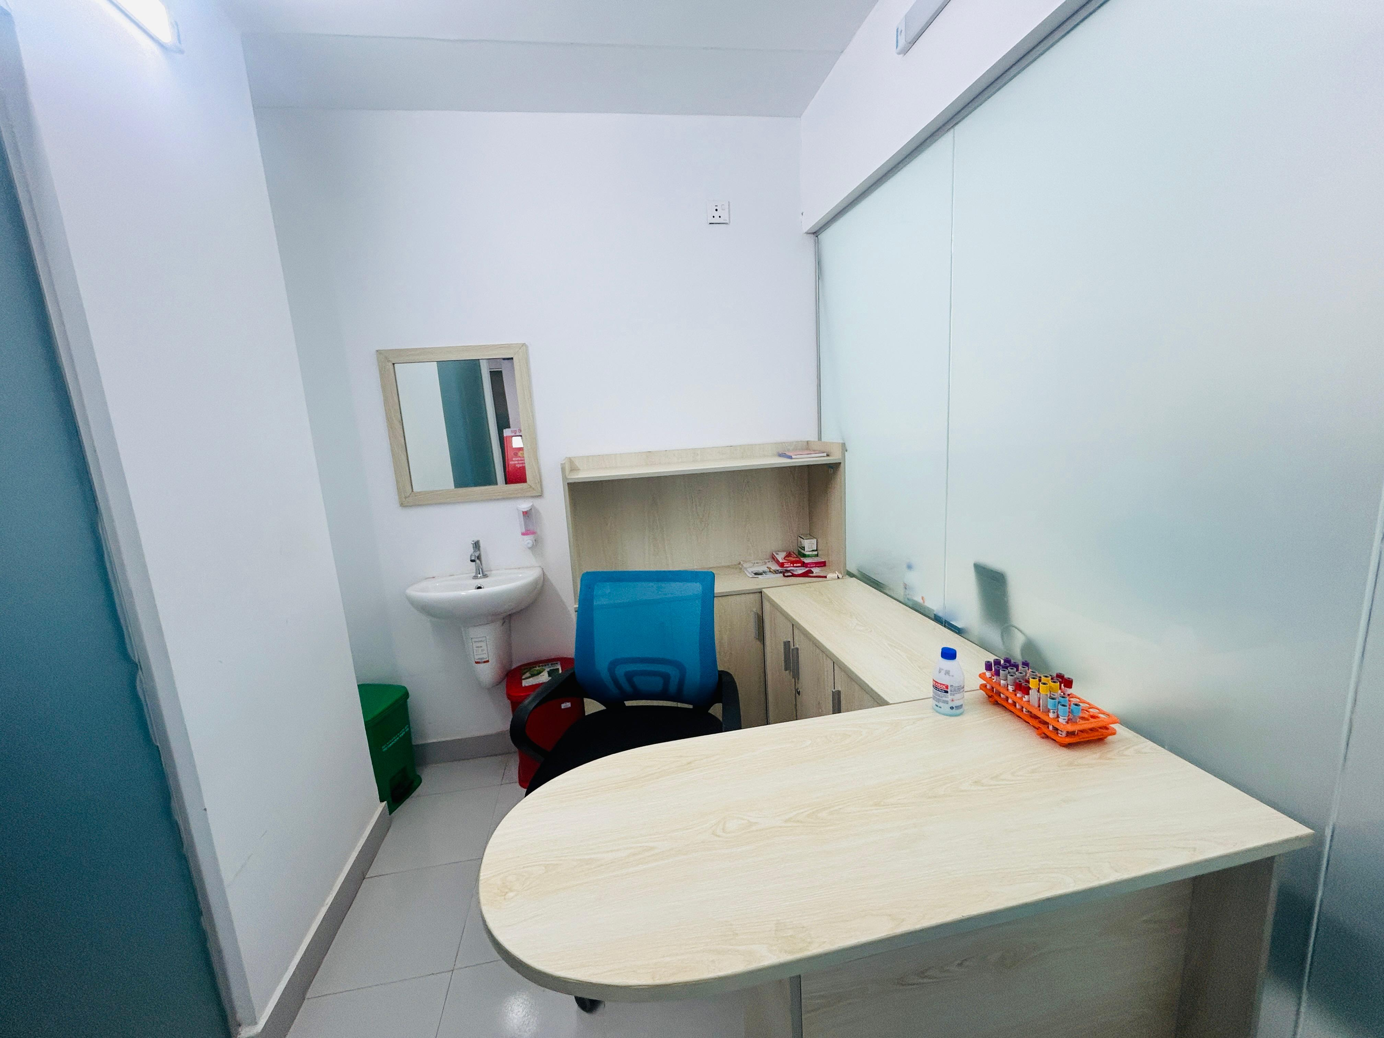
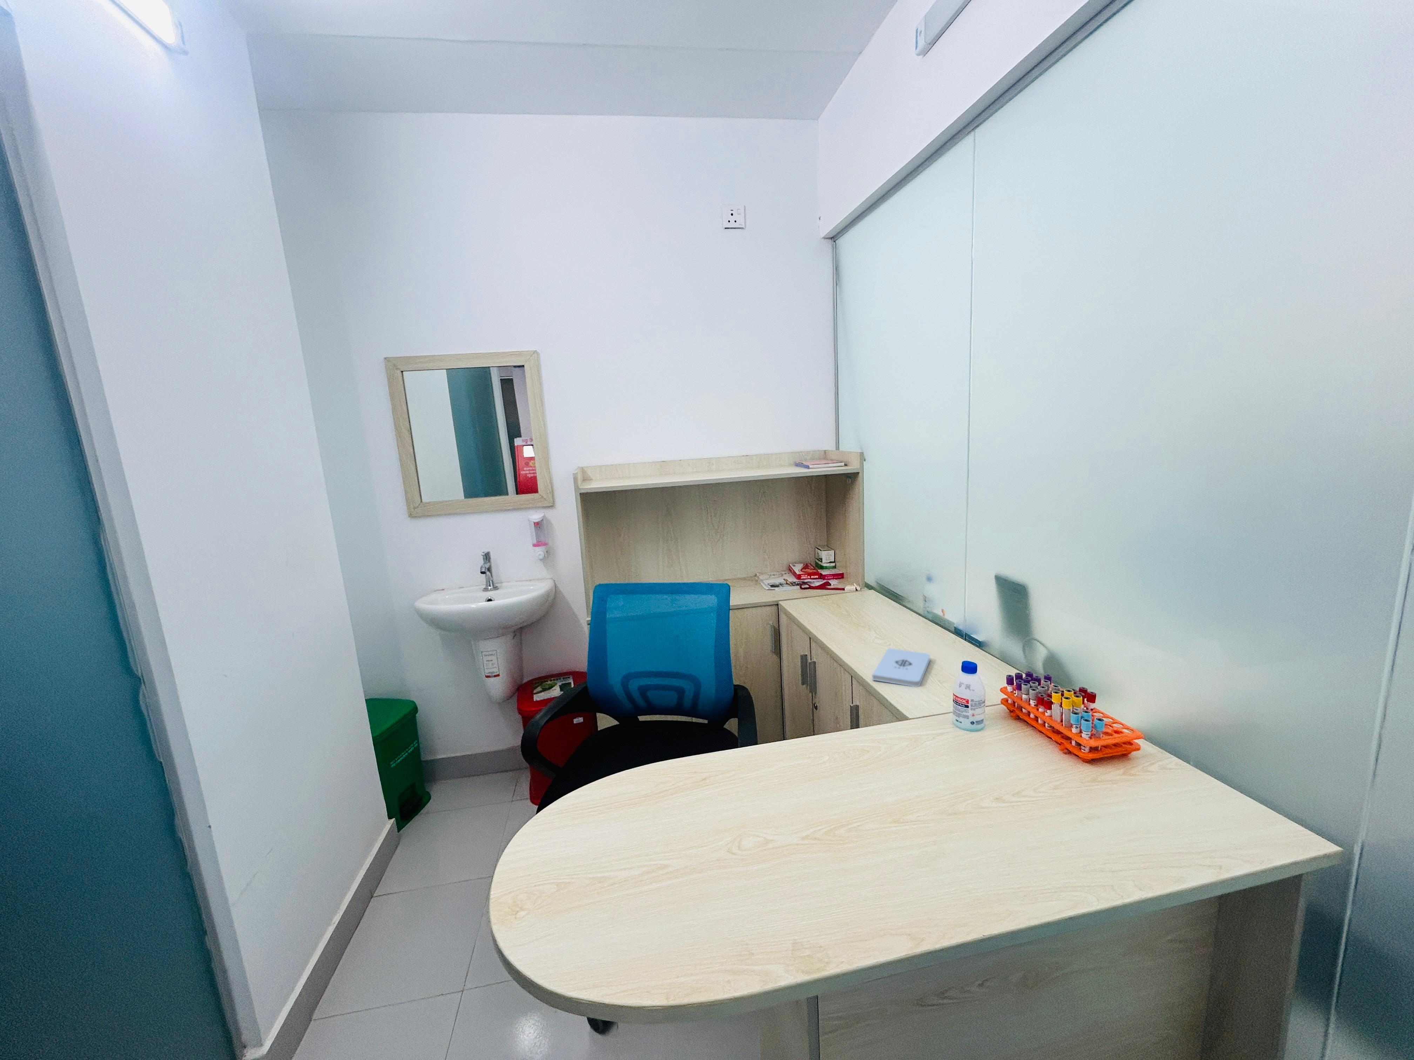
+ notepad [872,648,931,687]
